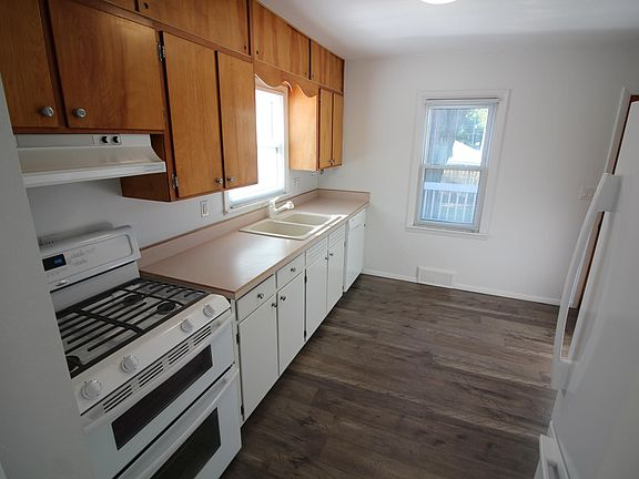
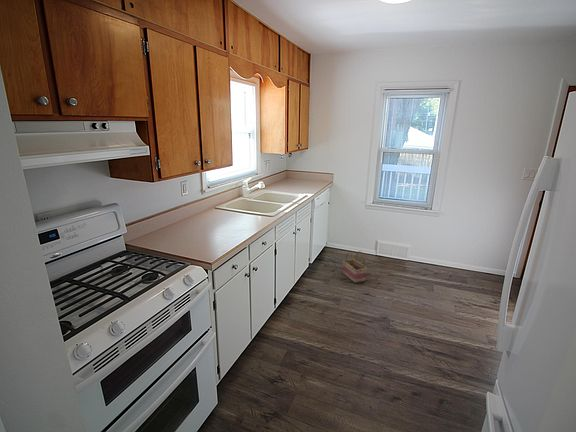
+ basket [341,250,368,284]
